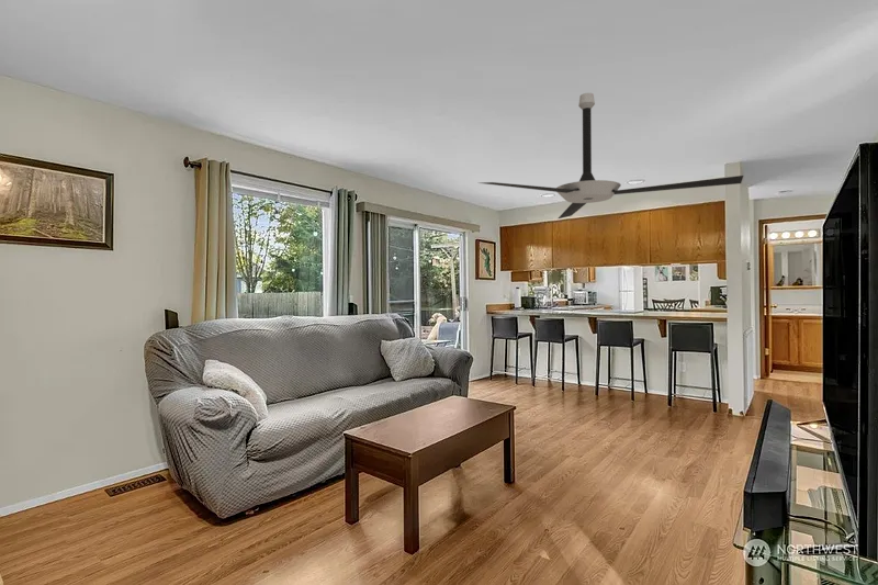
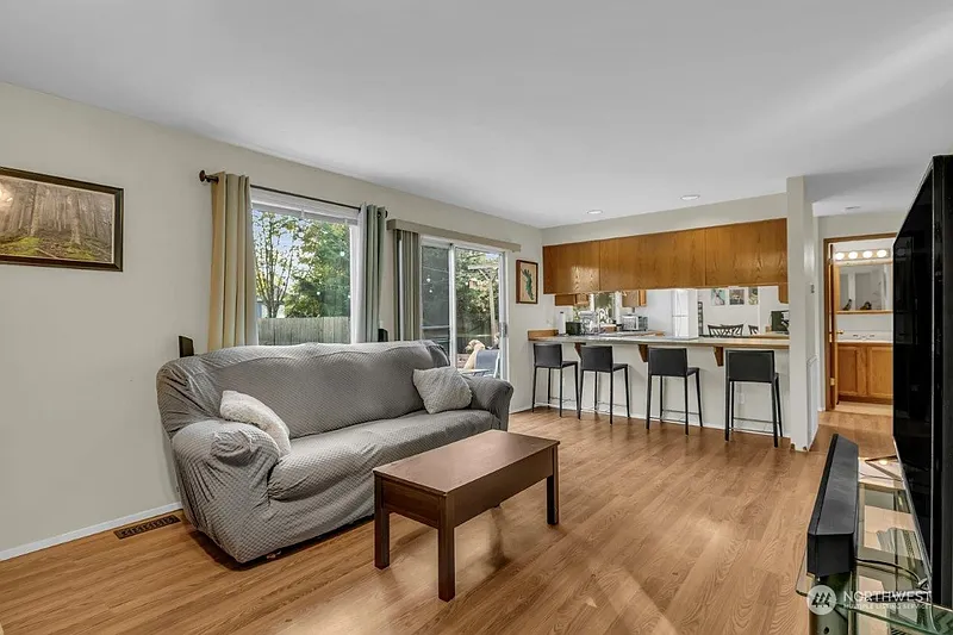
- ceiling fan [479,92,744,220]
